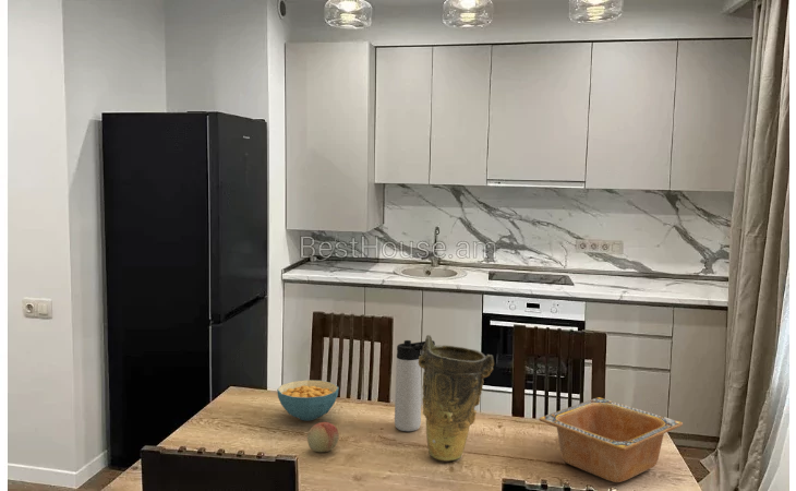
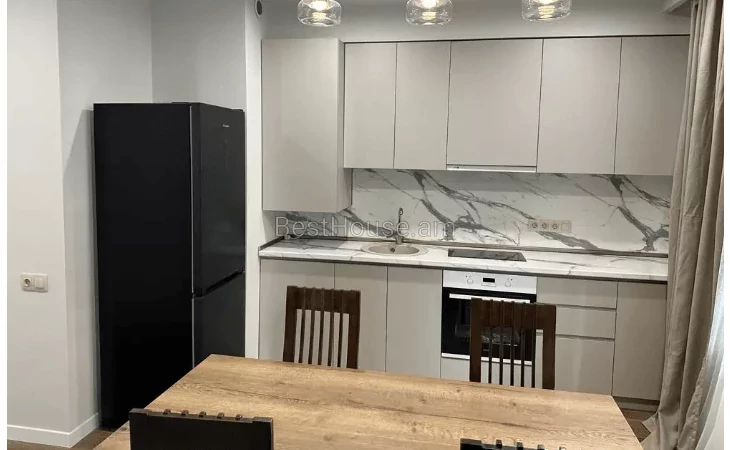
- fruit [306,421,340,453]
- vase [419,334,495,462]
- cereal bowl [276,379,340,422]
- serving bowl [538,396,684,483]
- thermos bottle [394,339,436,432]
